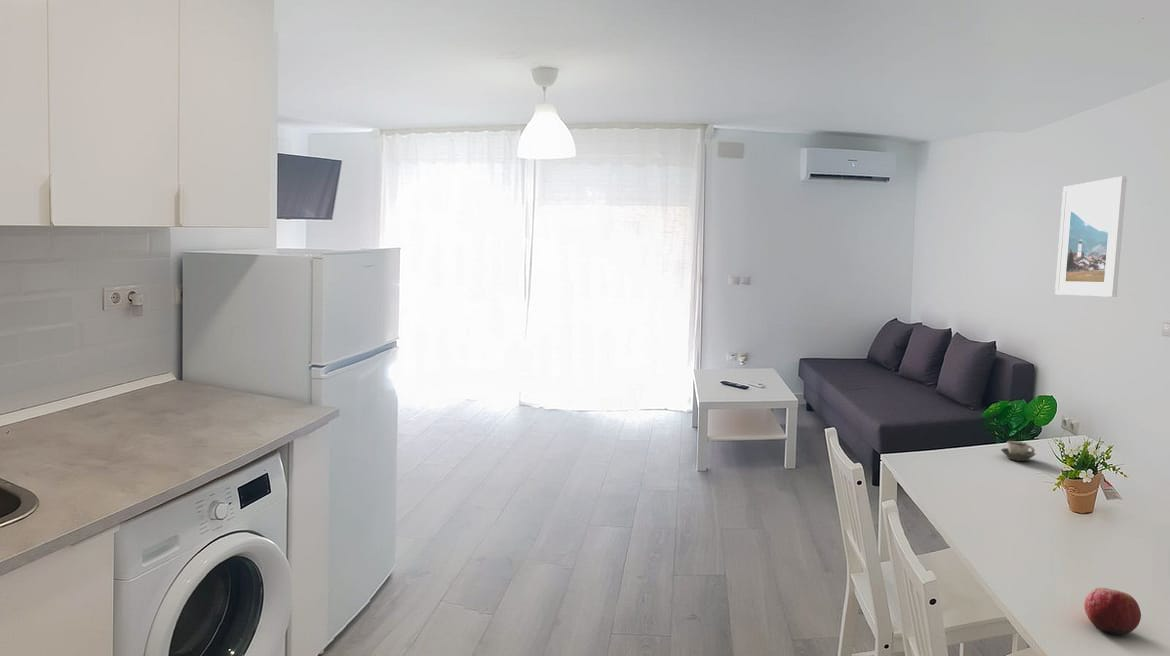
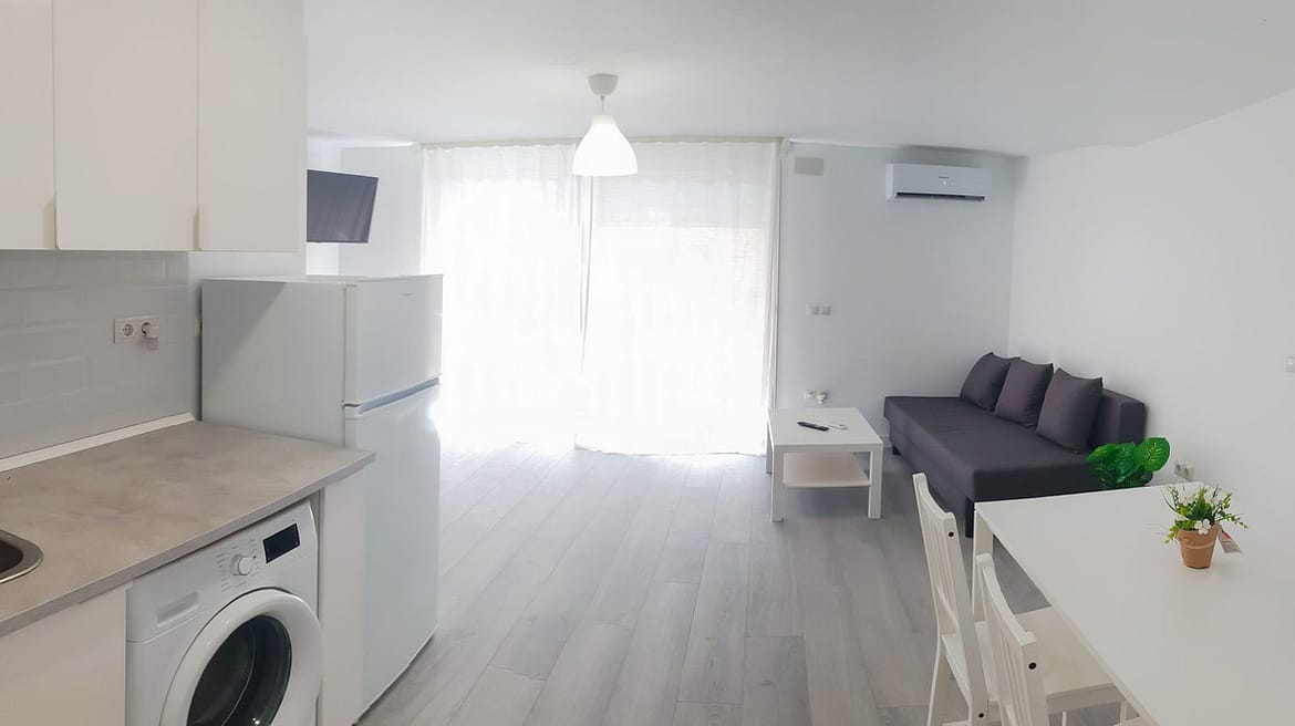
- apple [1083,586,1142,636]
- cup [1000,440,1037,462]
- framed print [1054,175,1127,298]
